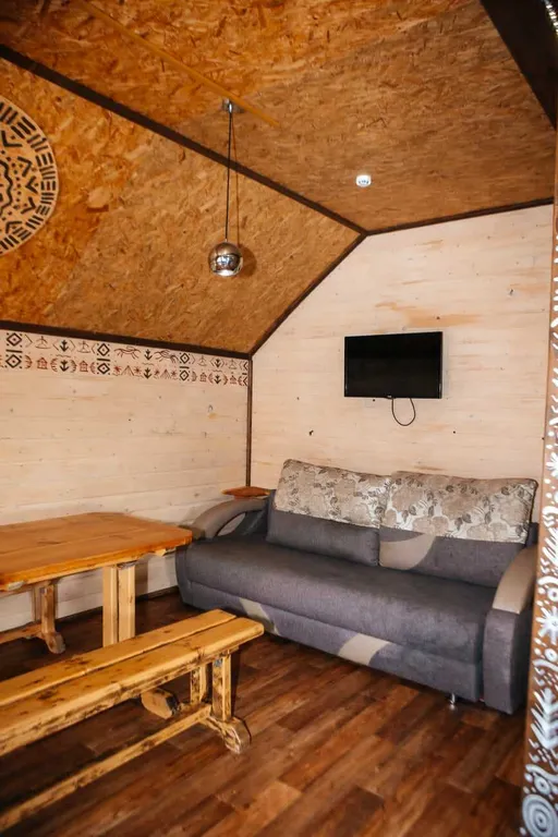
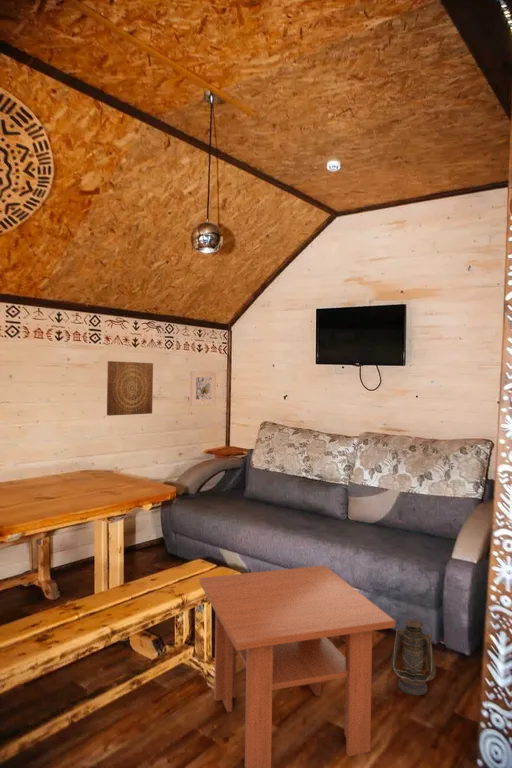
+ lantern [390,618,437,696]
+ coffee table [199,564,396,768]
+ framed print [189,370,217,407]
+ wall art [106,360,154,417]
